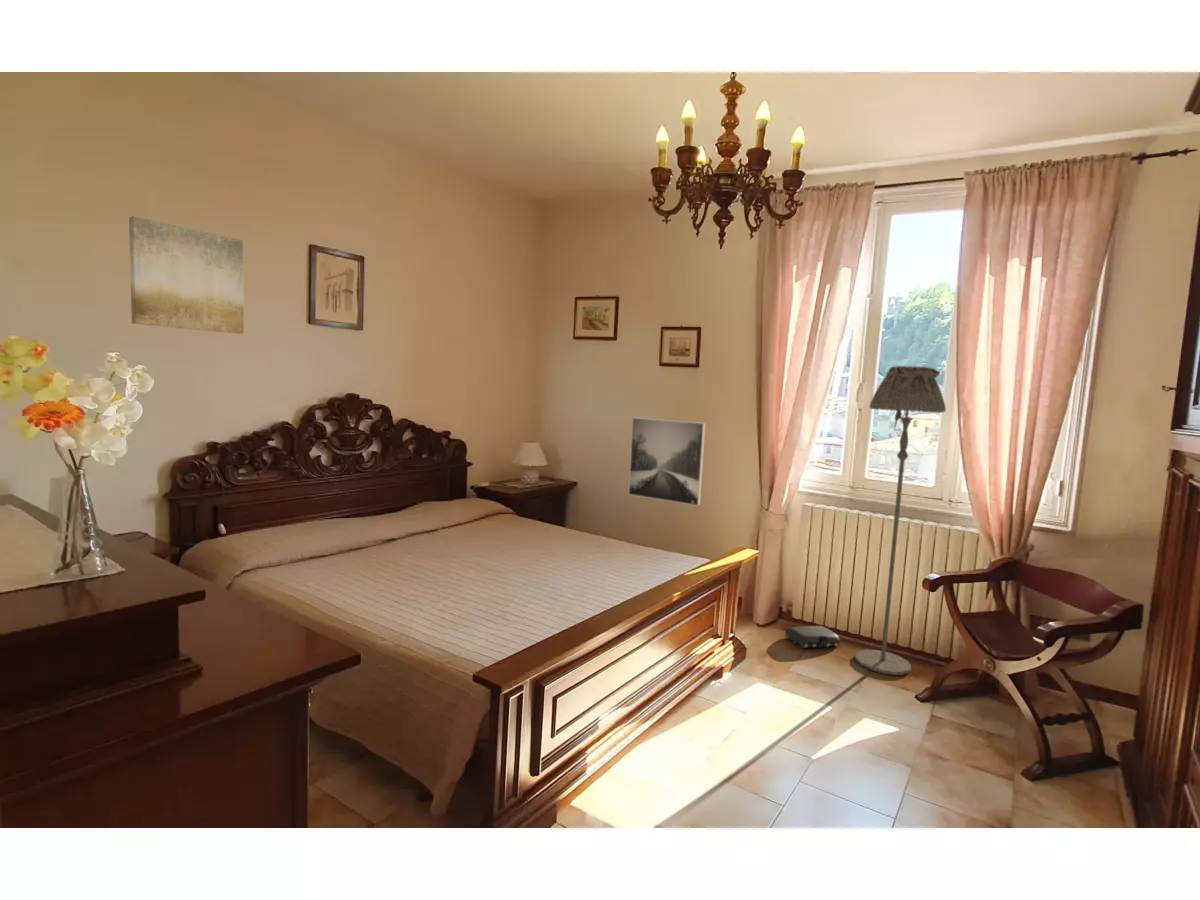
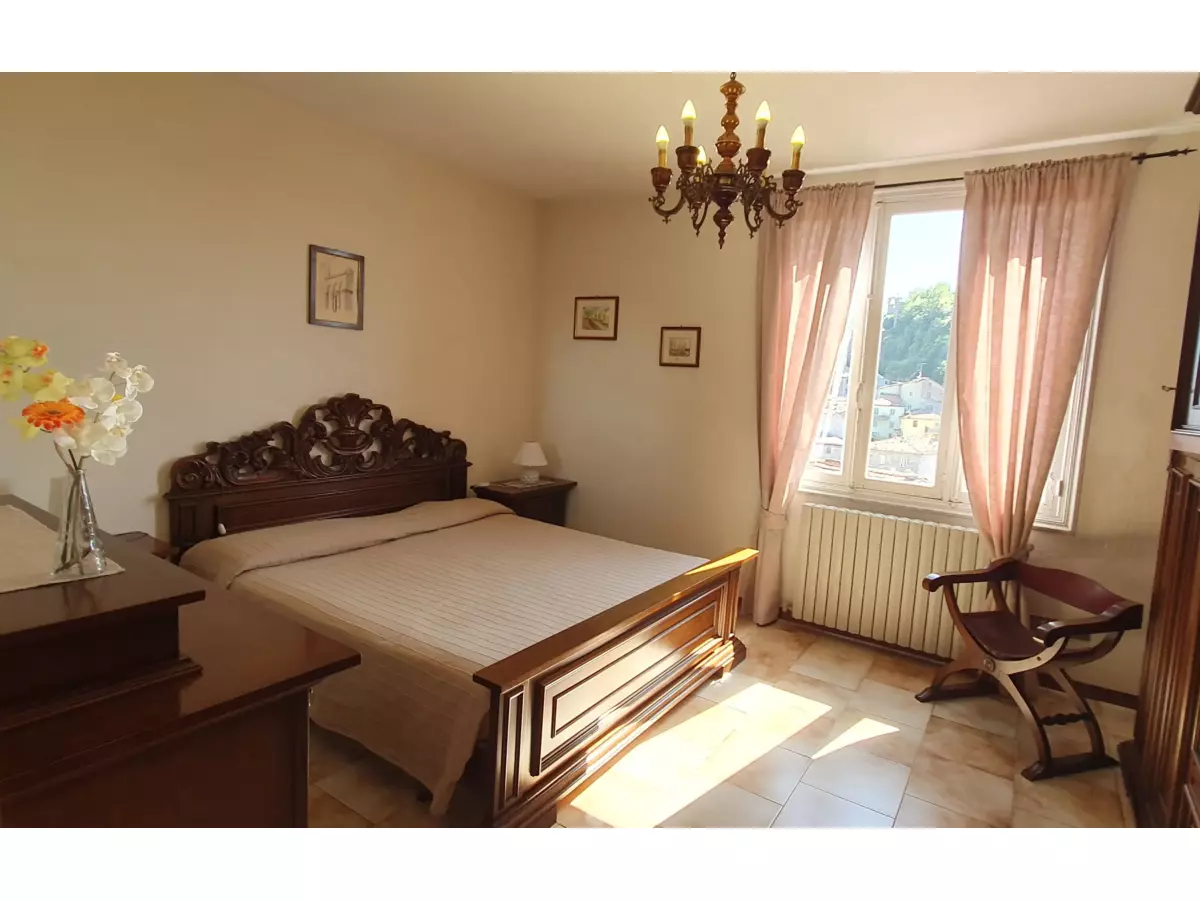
- floor lamp [854,365,947,676]
- bag [784,625,841,649]
- wall art [128,215,245,335]
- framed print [627,417,707,507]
